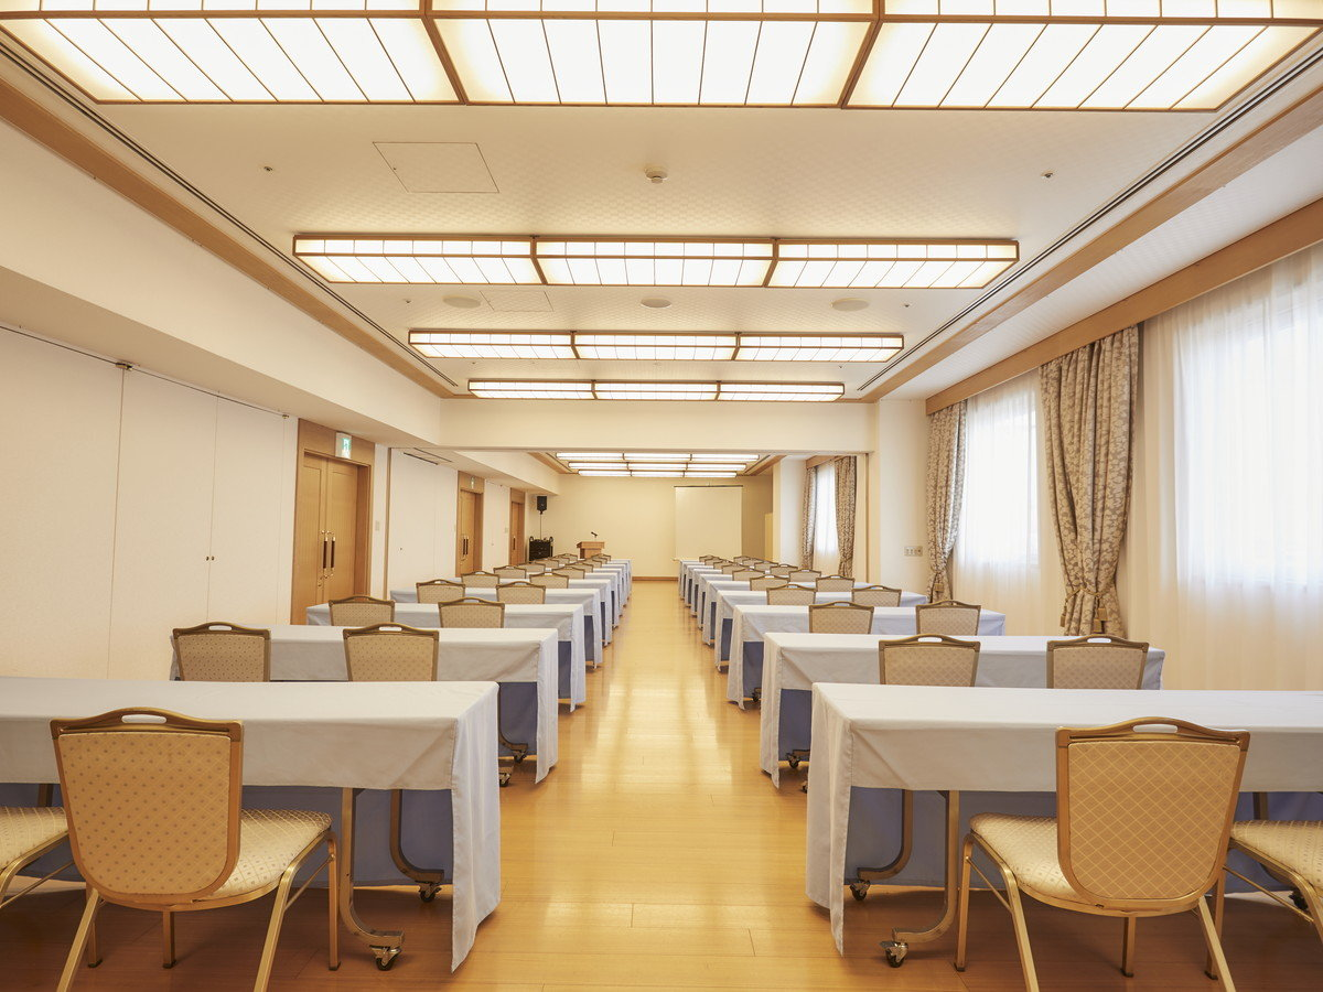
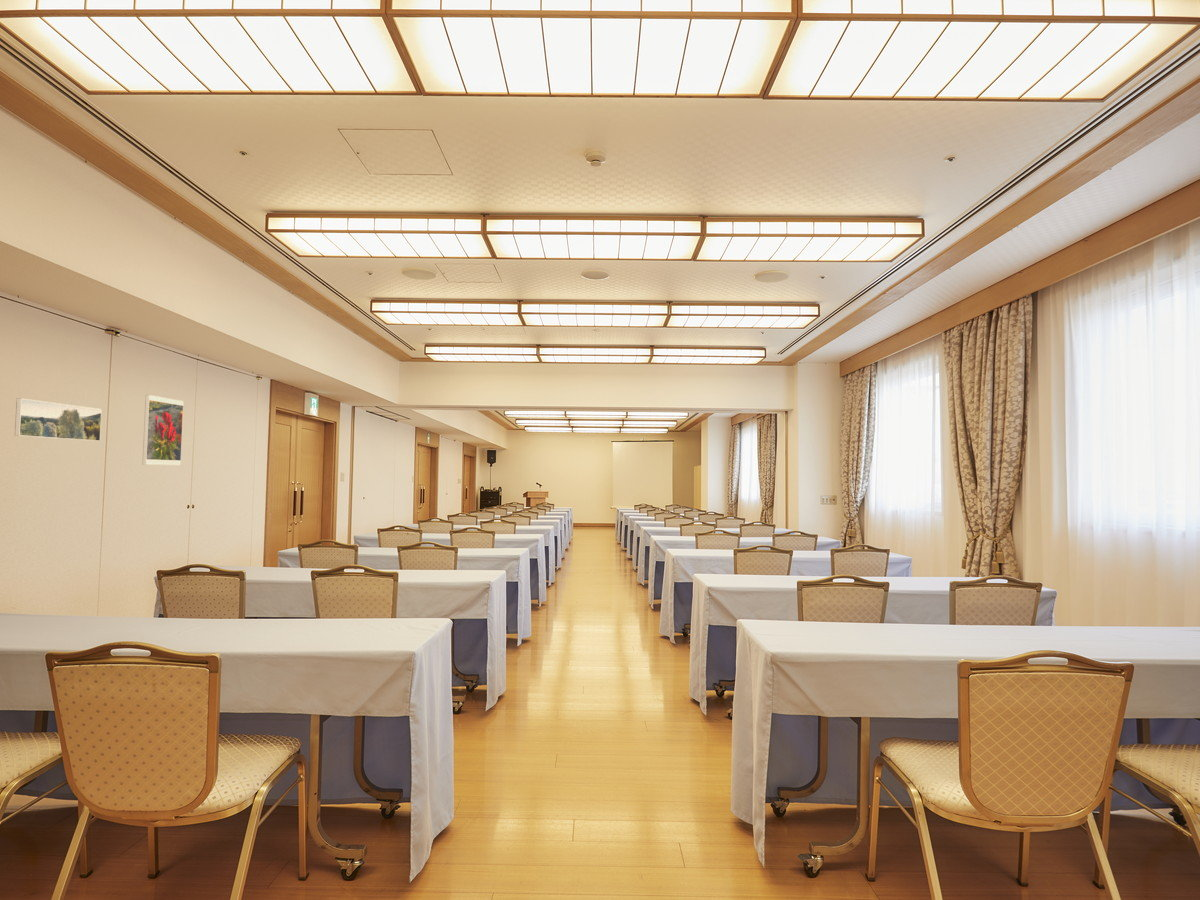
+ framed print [14,397,103,442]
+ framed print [142,394,185,466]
